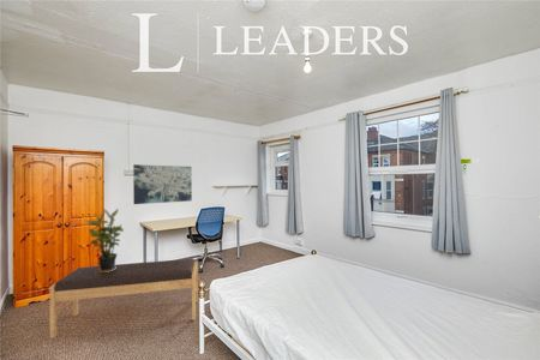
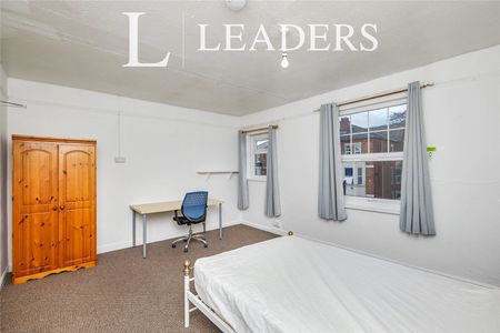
- potted plant [85,208,125,272]
- wall art [132,163,193,205]
- bench [48,258,199,340]
